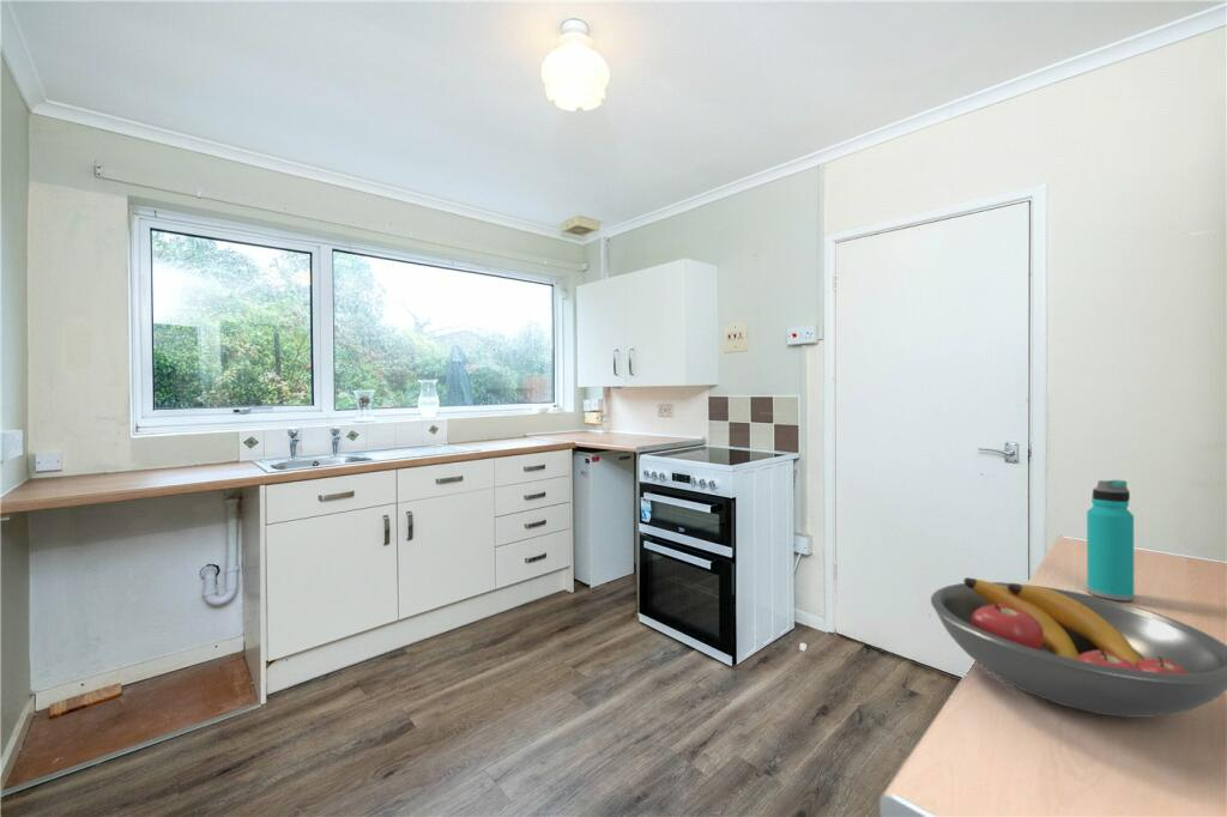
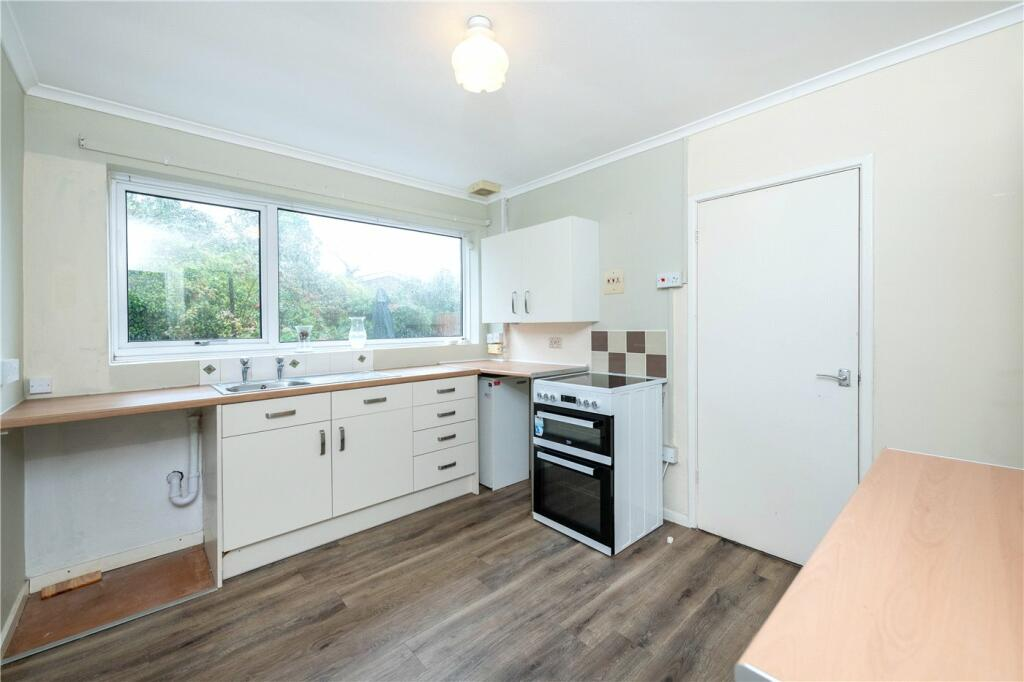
- water bottle [1086,479,1136,601]
- fruit bowl [930,576,1227,719]
